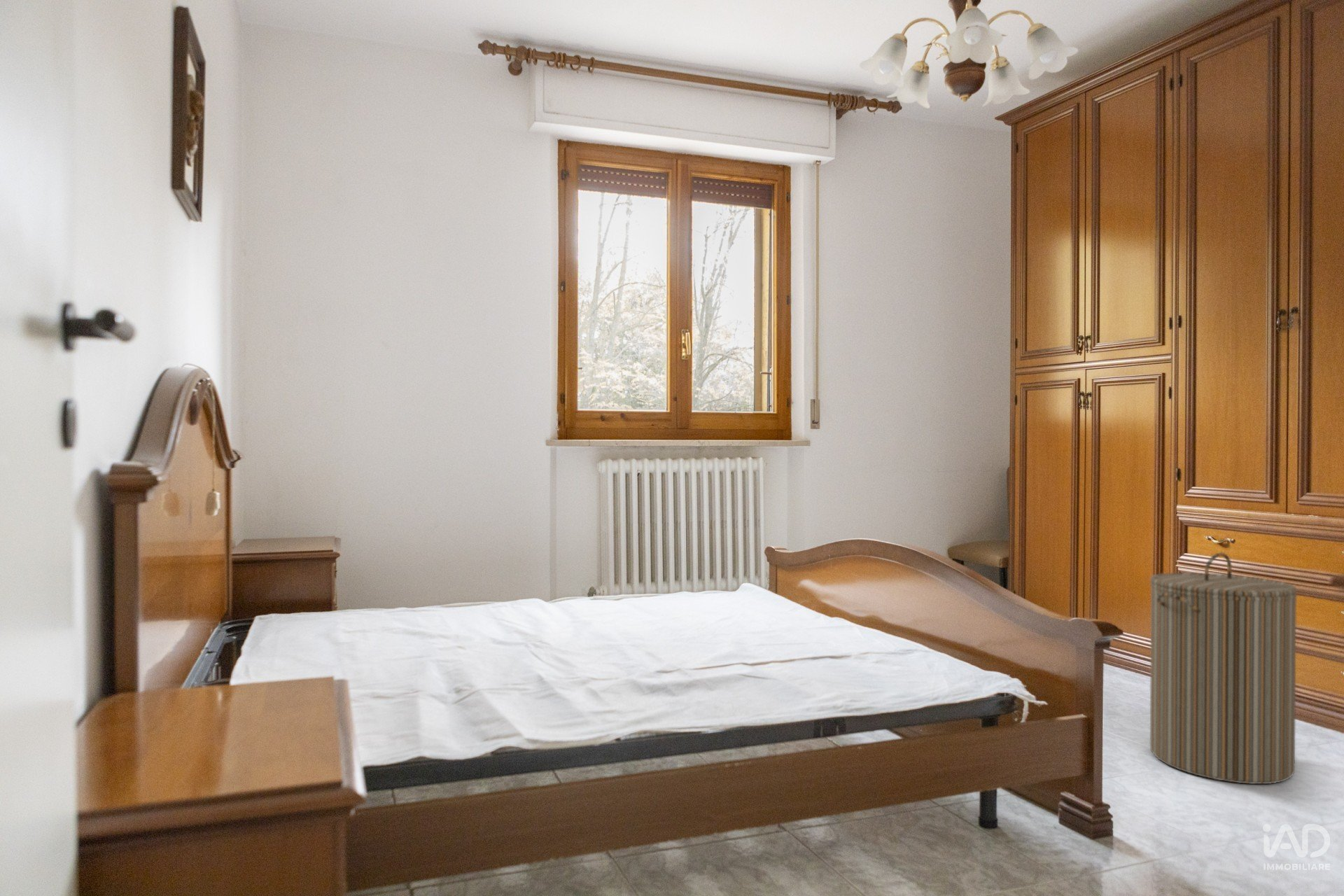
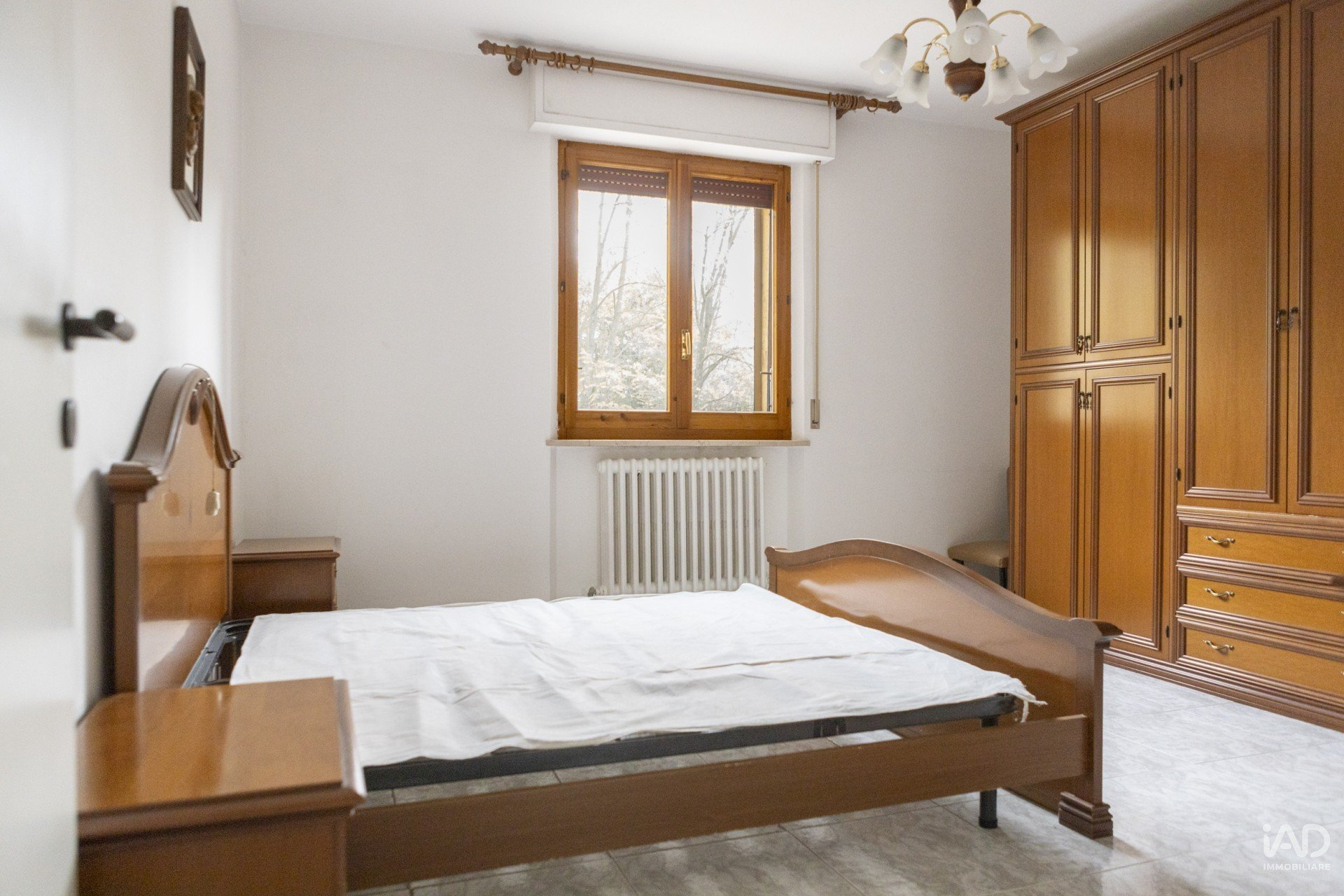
- laundry hamper [1149,552,1298,785]
